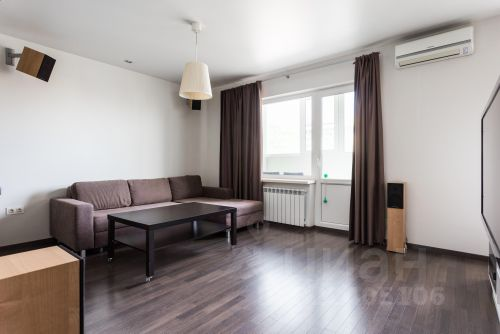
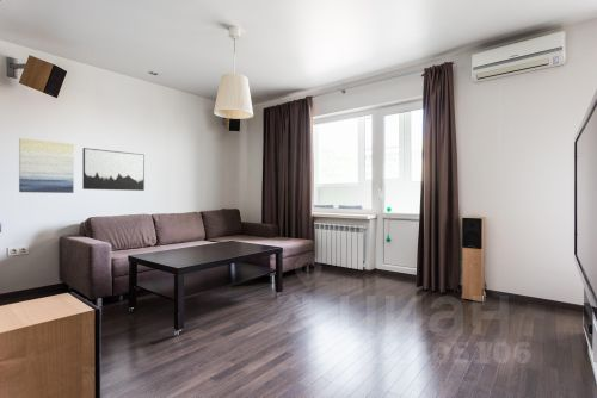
+ wall art [81,147,146,192]
+ wall art [18,137,75,194]
